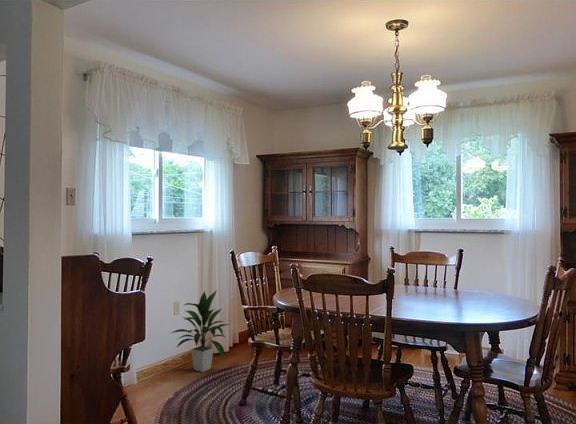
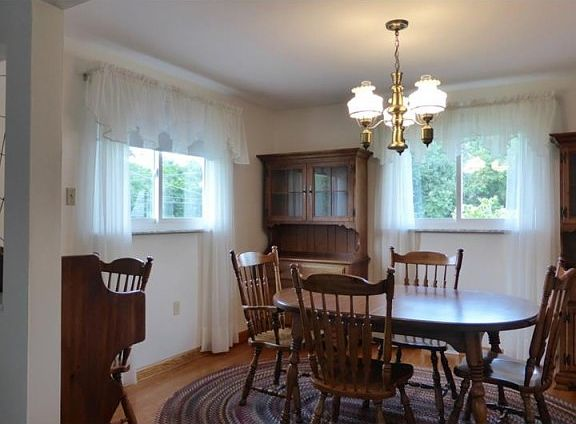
- indoor plant [169,289,231,373]
